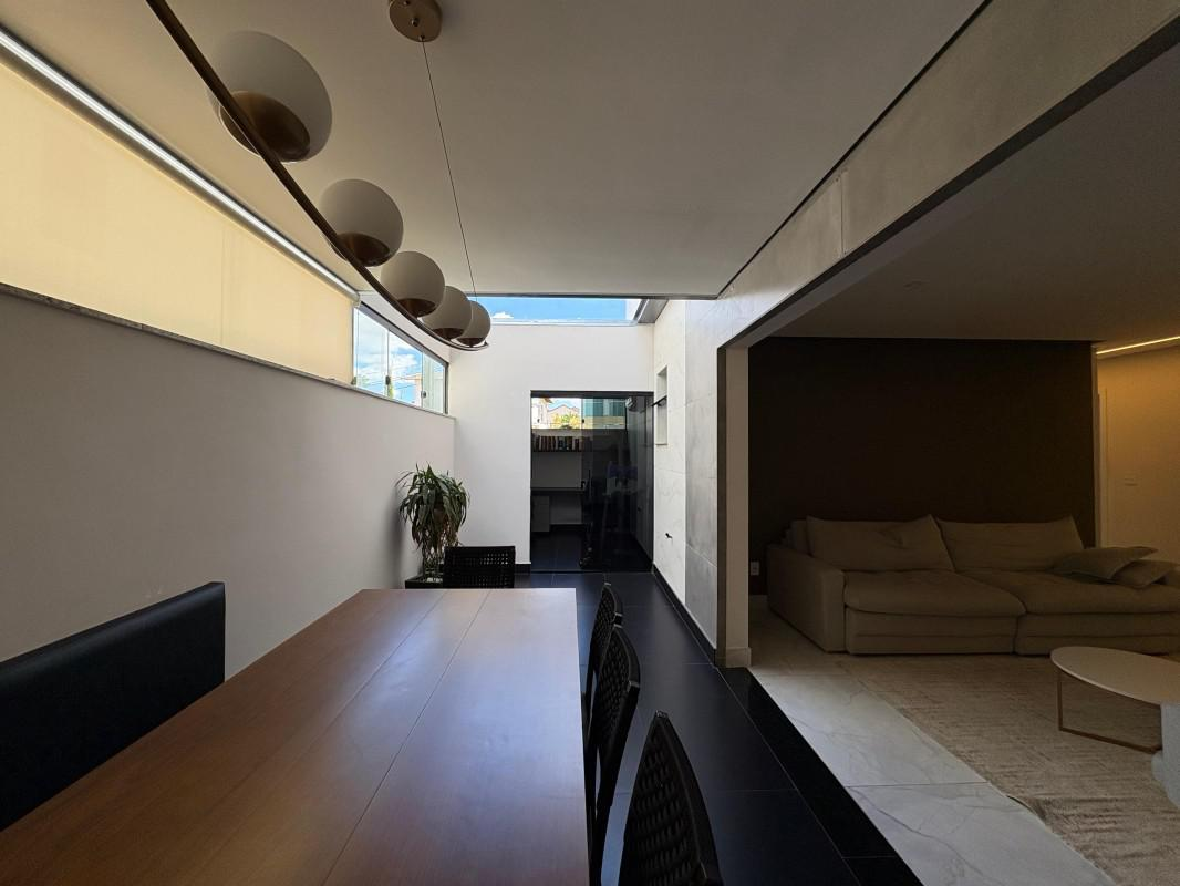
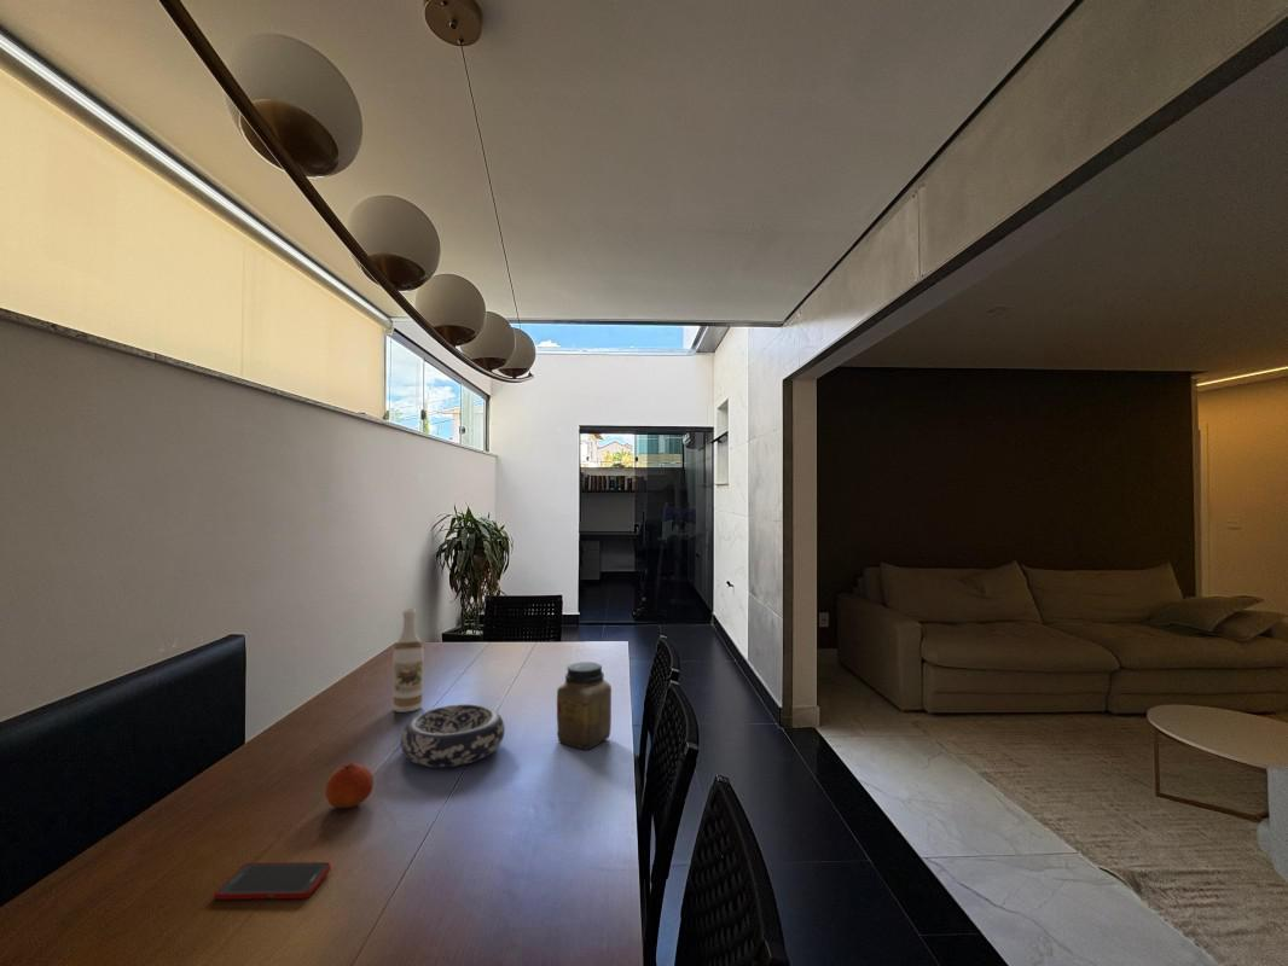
+ wine bottle [391,607,425,714]
+ cell phone [214,861,332,901]
+ fruit [324,762,375,809]
+ decorative bowl [400,703,506,768]
+ jar [556,661,613,751]
